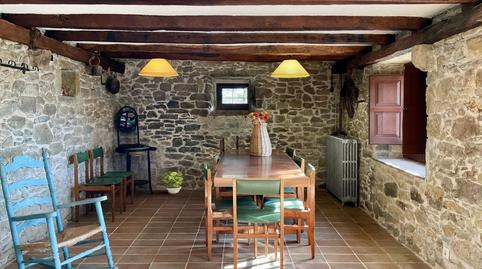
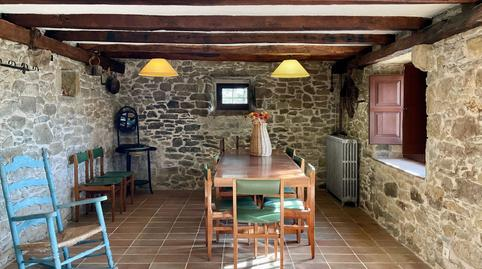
- potted plant [161,170,184,195]
